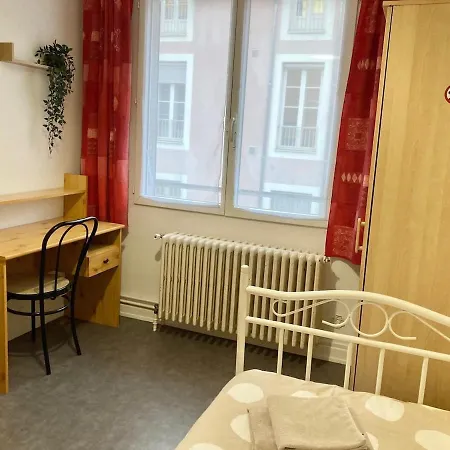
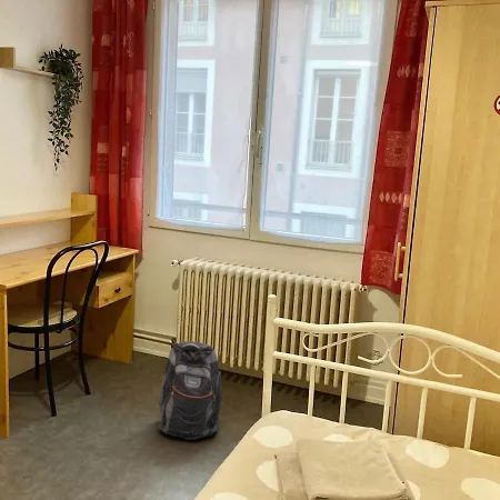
+ backpack [158,340,223,441]
